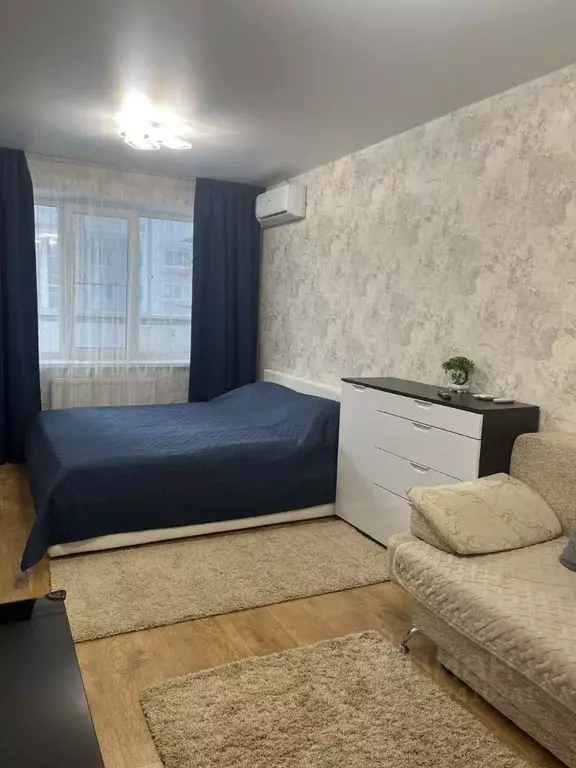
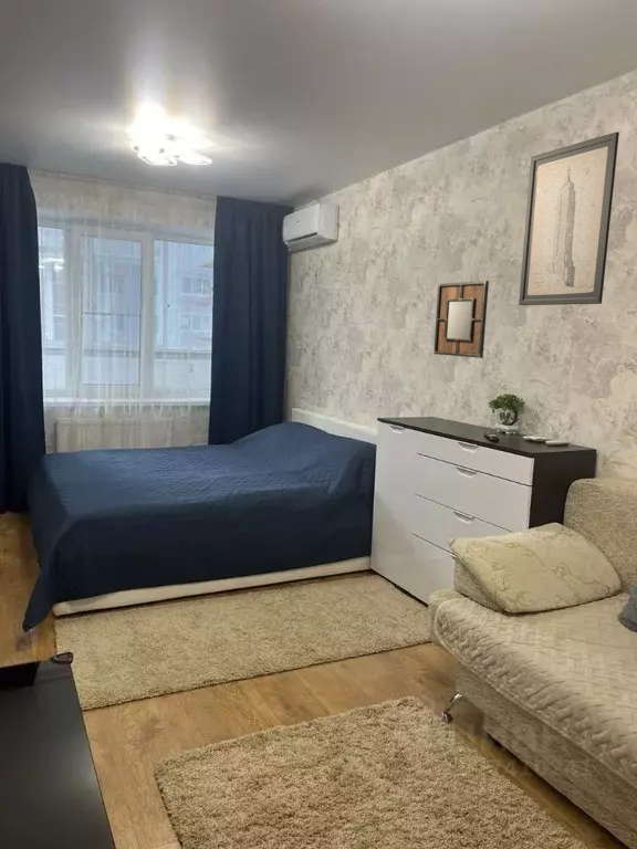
+ wall art [518,130,620,306]
+ home mirror [432,280,490,359]
